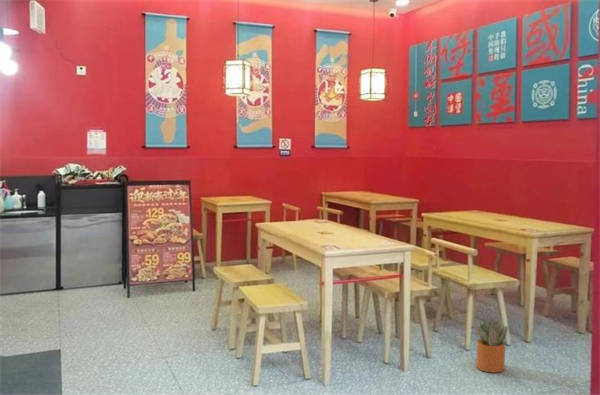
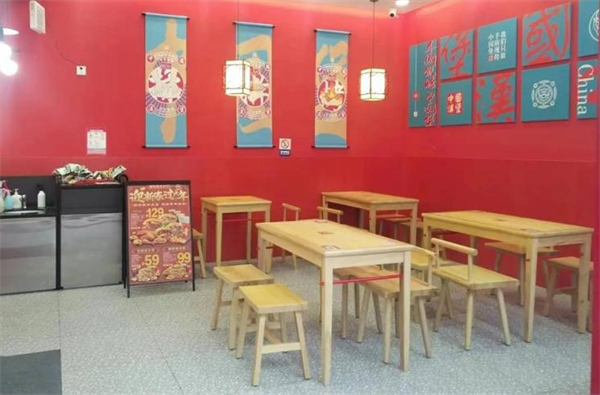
- potted plant [475,317,509,374]
